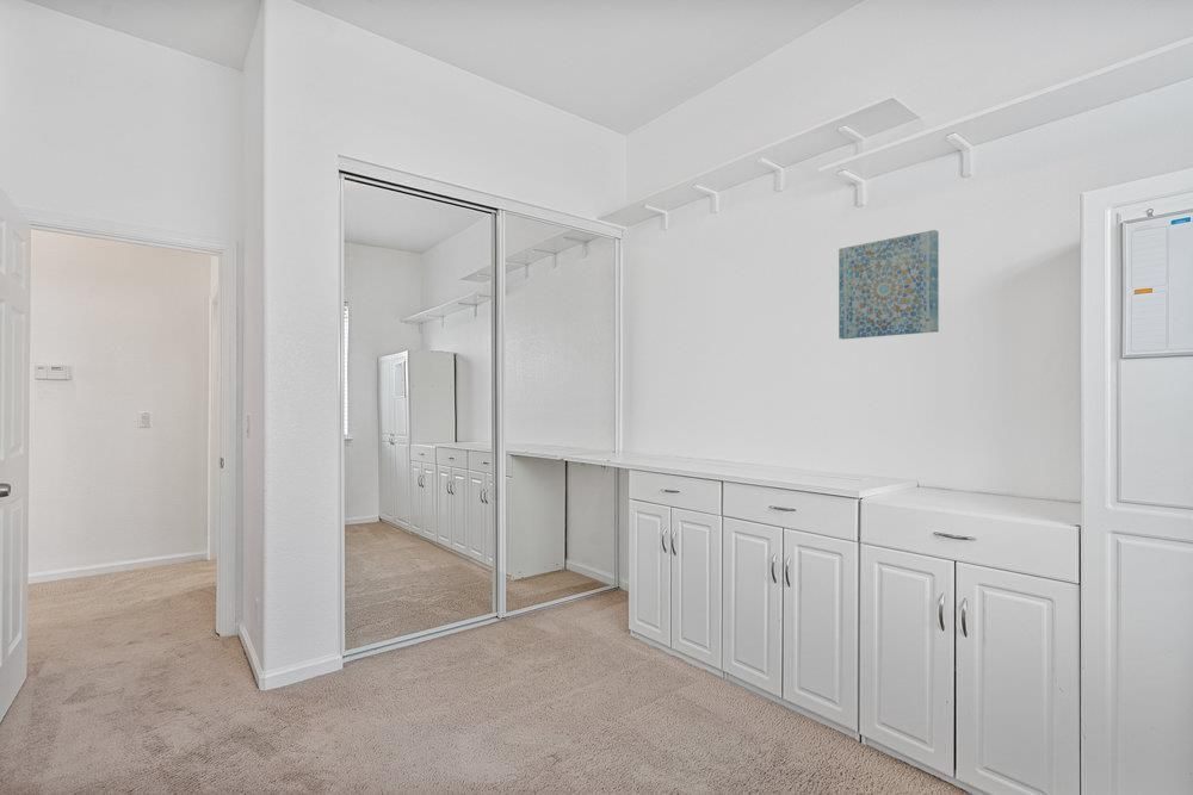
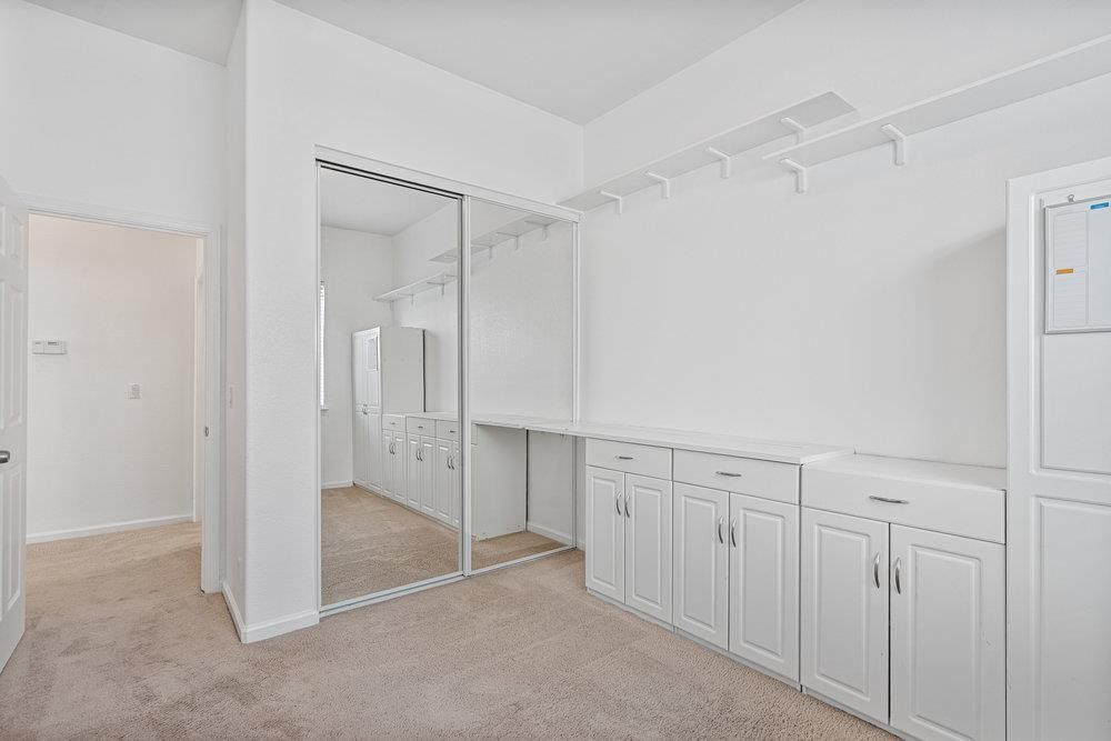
- wall art [837,229,940,341]
